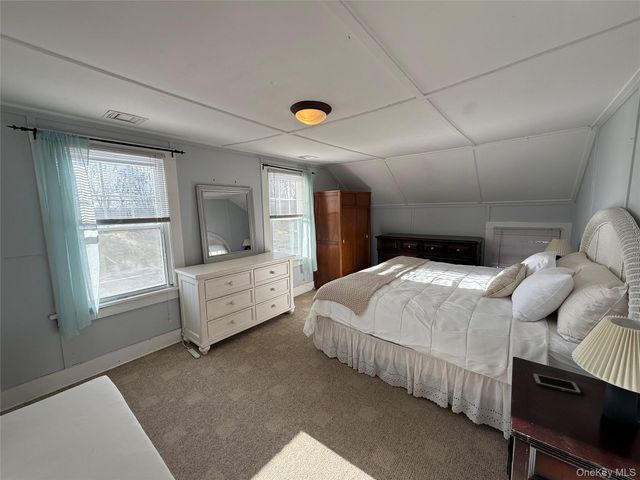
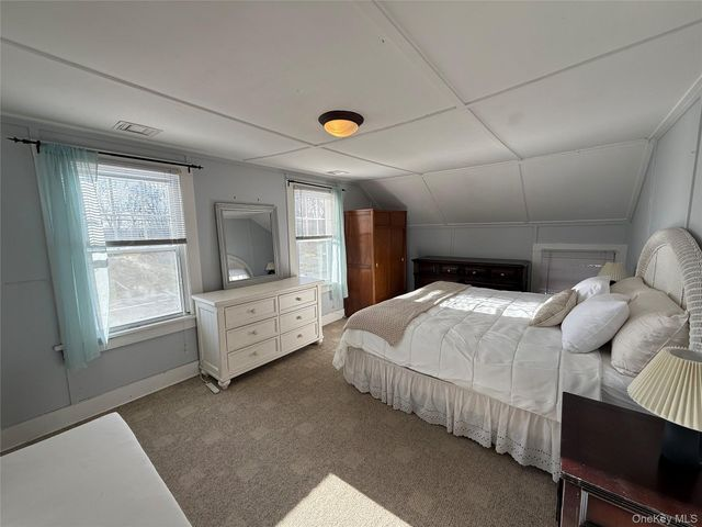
- cell phone [531,372,583,395]
